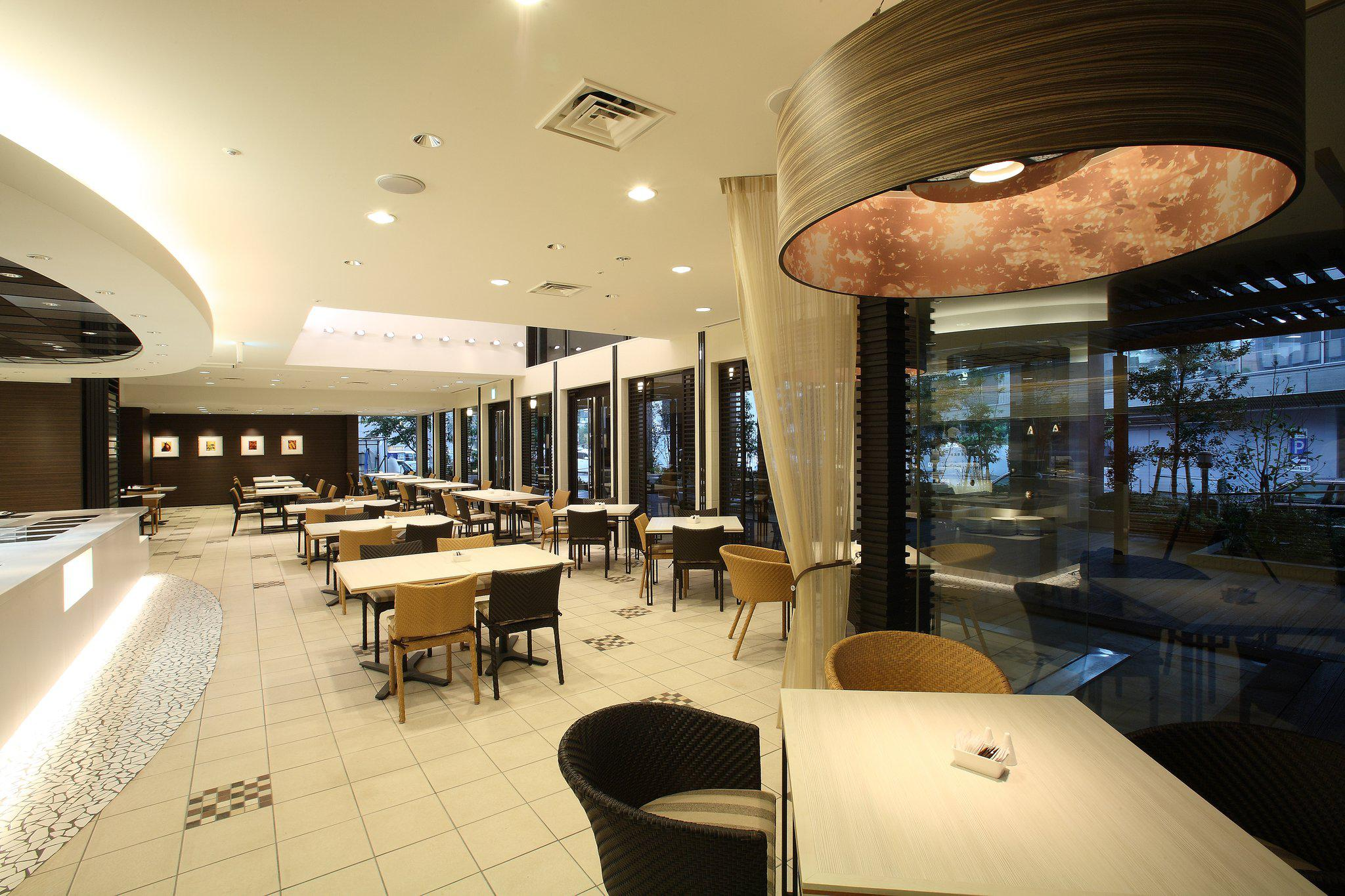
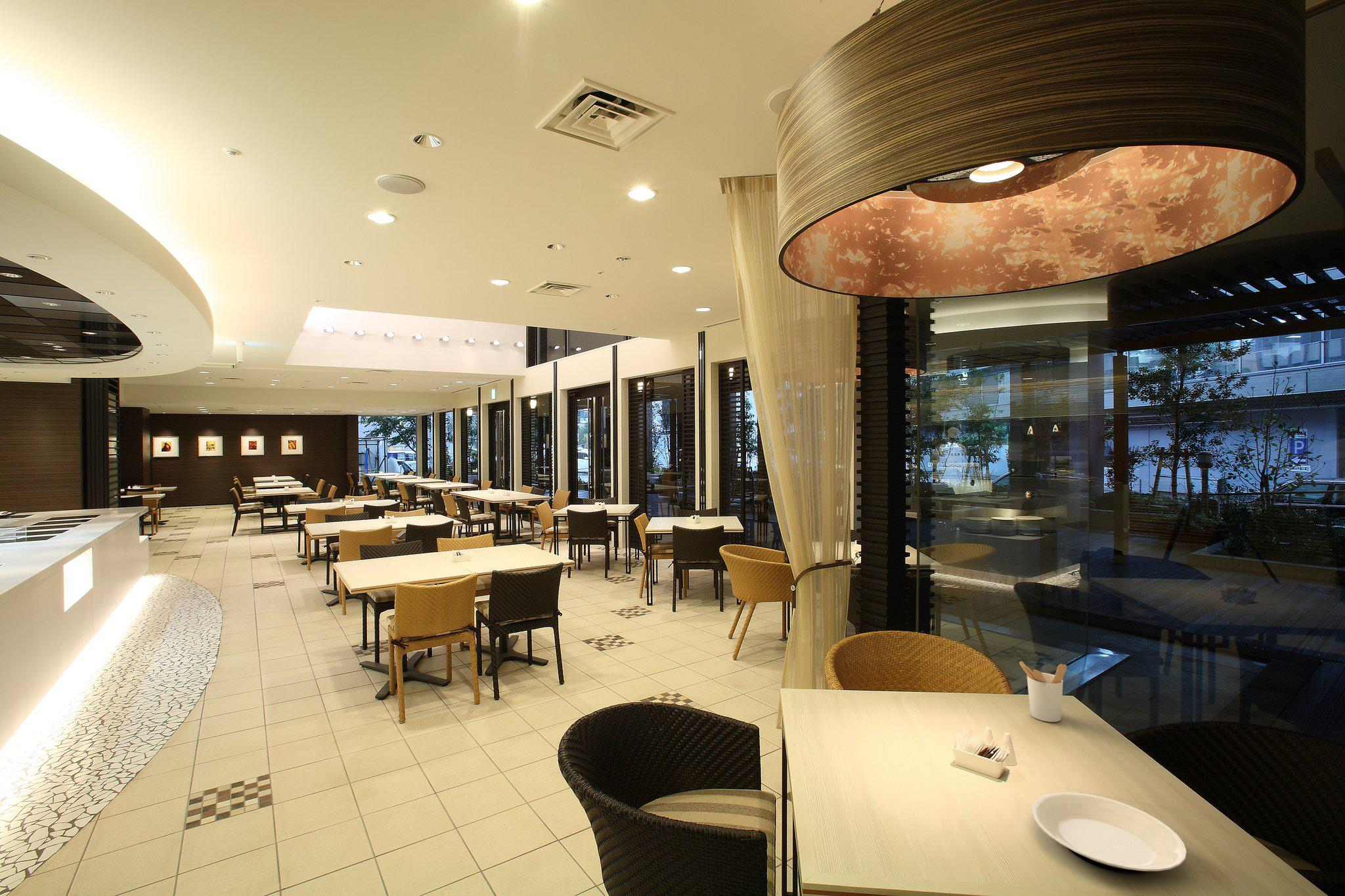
+ utensil holder [1019,660,1068,723]
+ plate [1032,792,1187,874]
